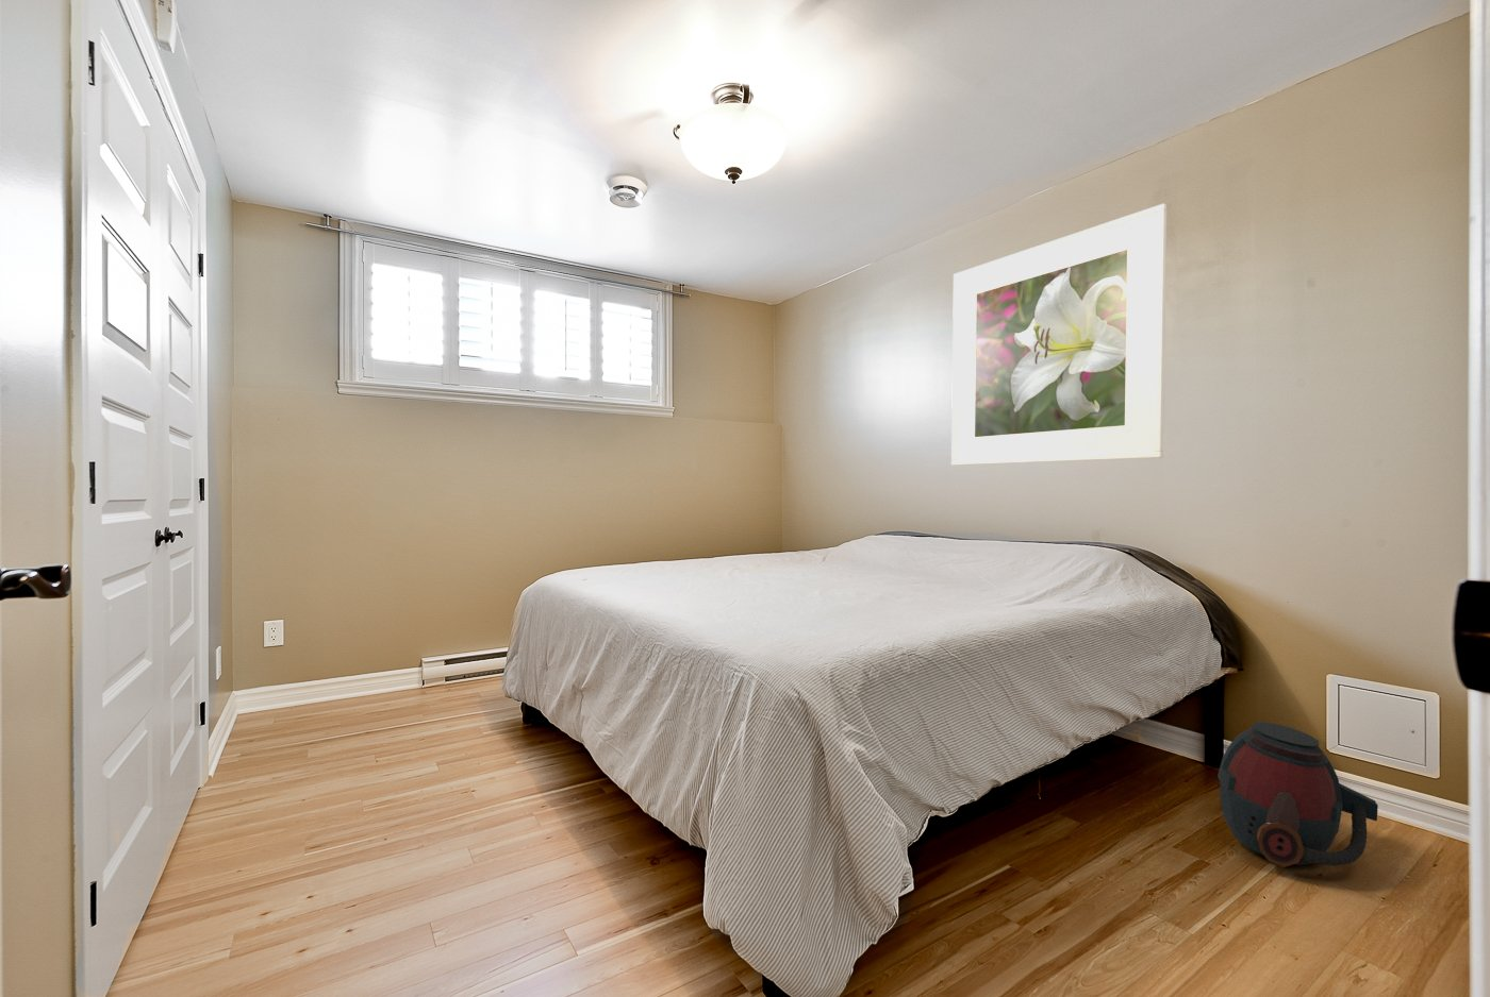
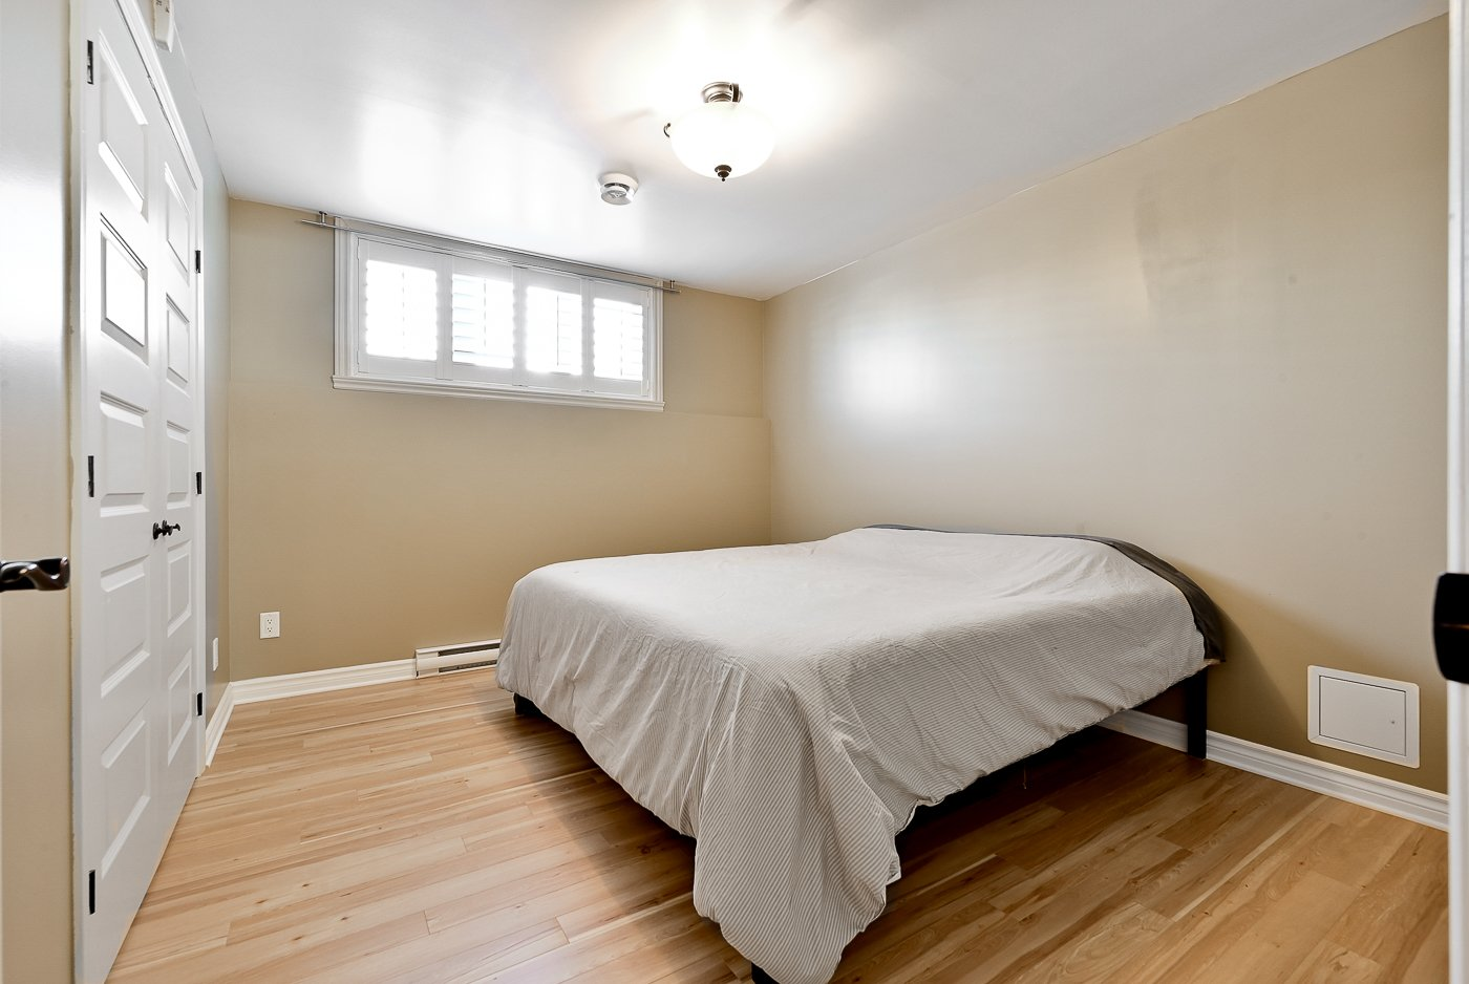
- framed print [950,201,1167,466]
- helmet [1216,721,1380,868]
